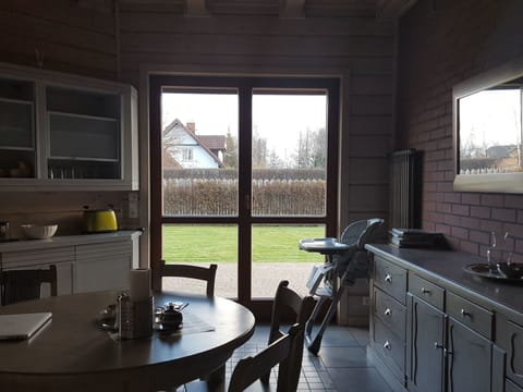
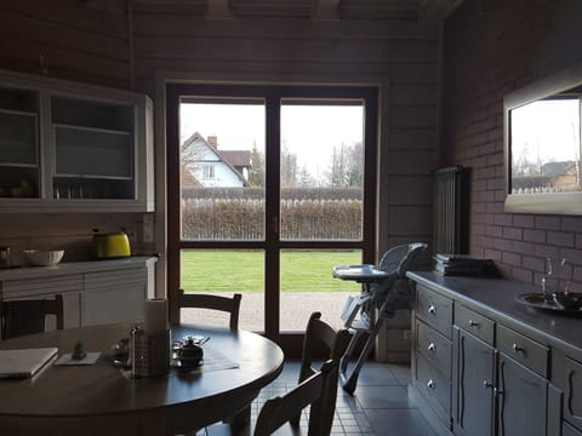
+ teapot [53,339,103,366]
